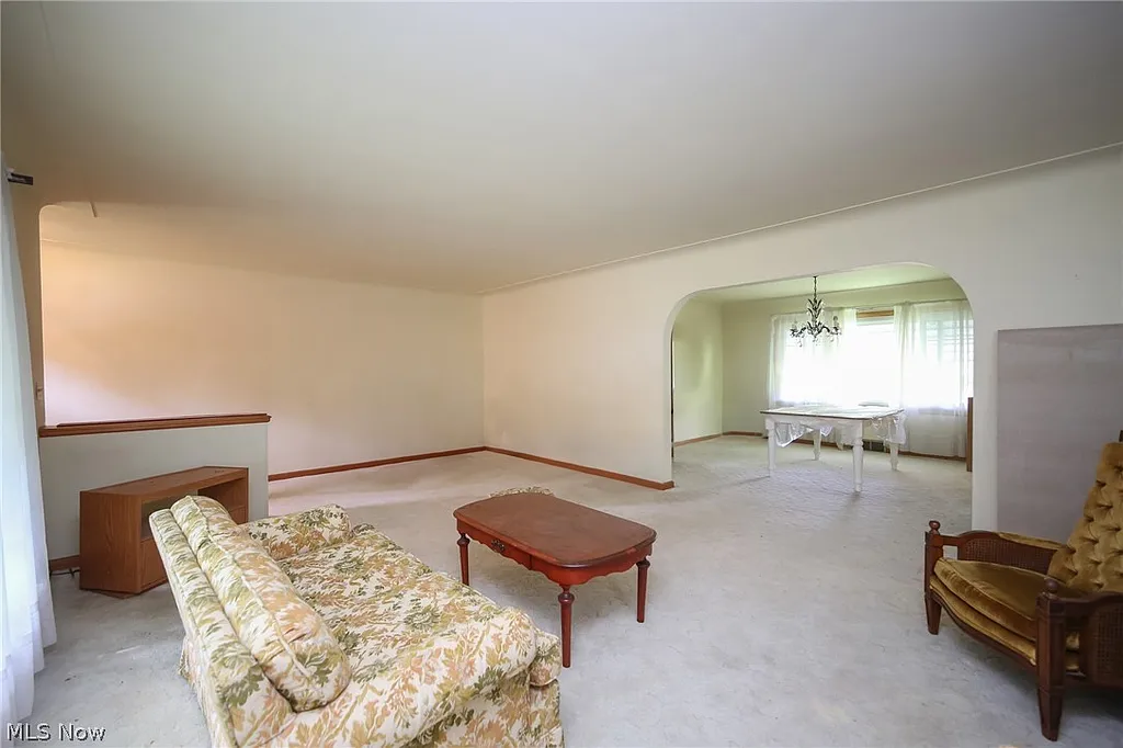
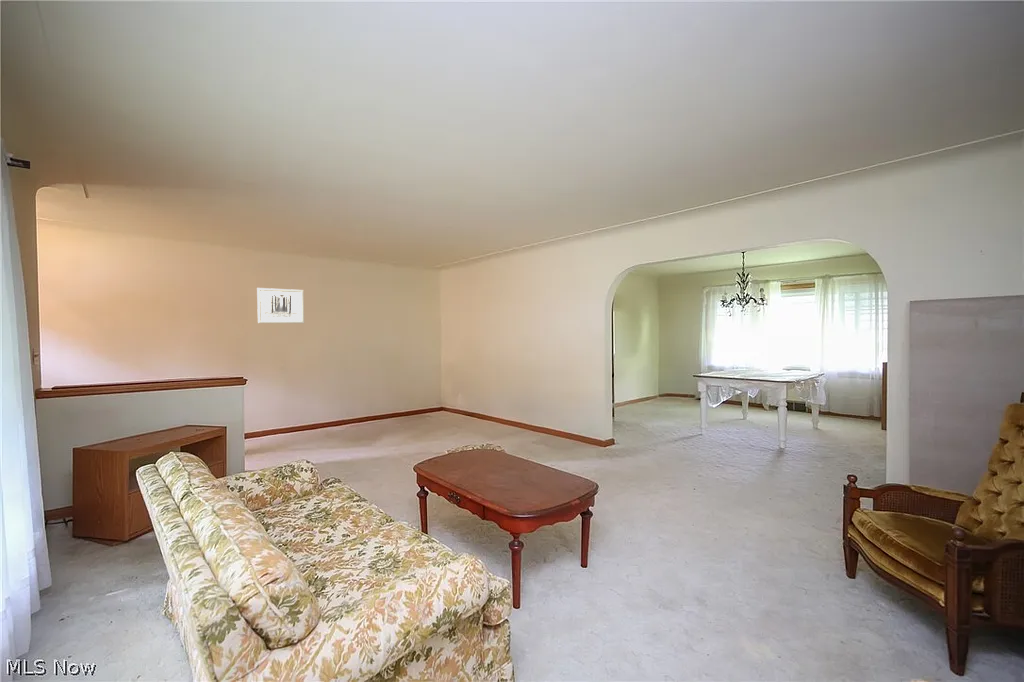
+ wall art [256,287,305,324]
